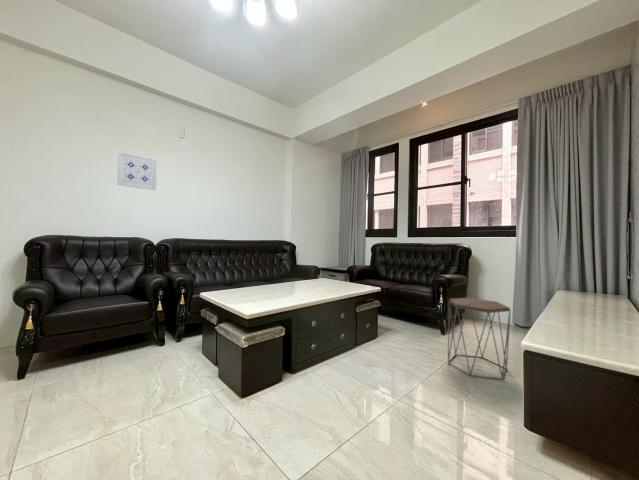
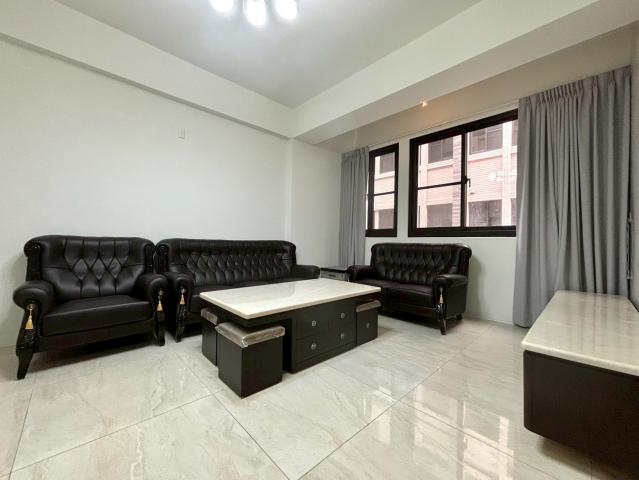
- side table [447,297,512,381]
- wall art [116,151,158,191]
